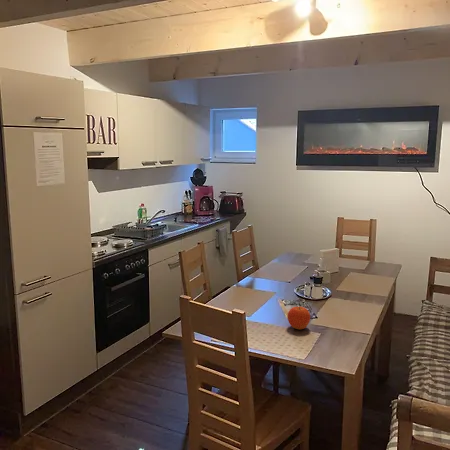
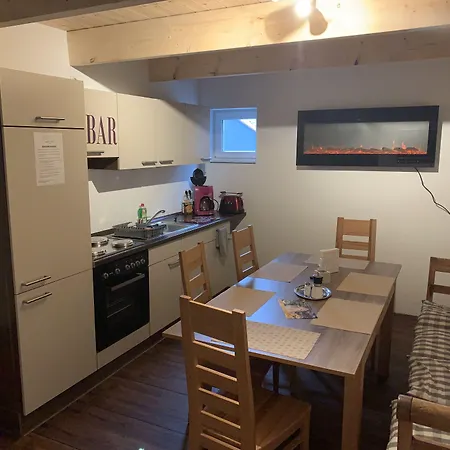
- fruit [287,306,311,330]
